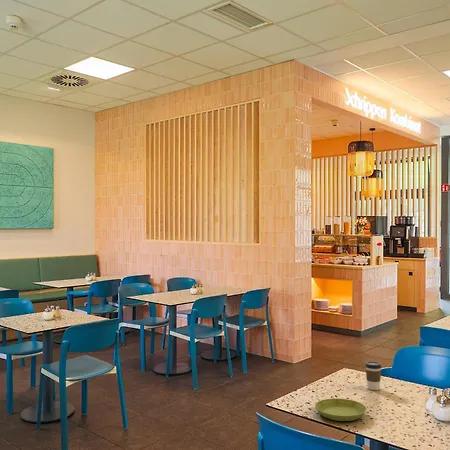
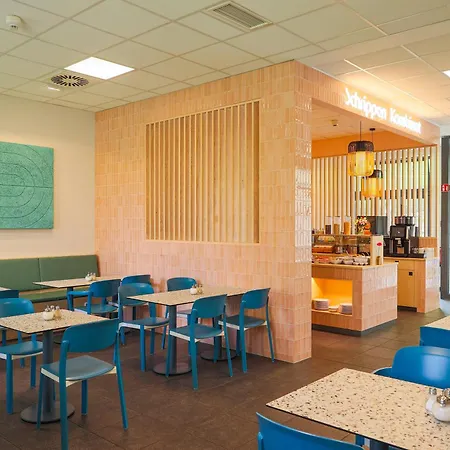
- coffee cup [364,360,382,391]
- saucer [314,398,367,422]
